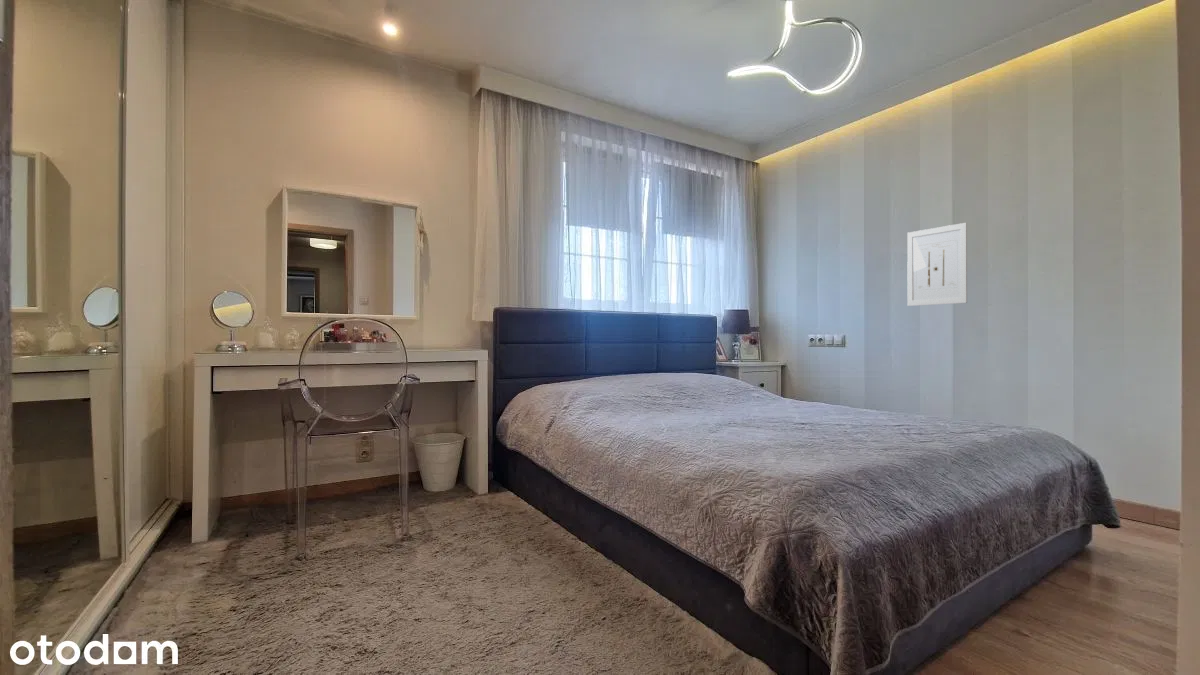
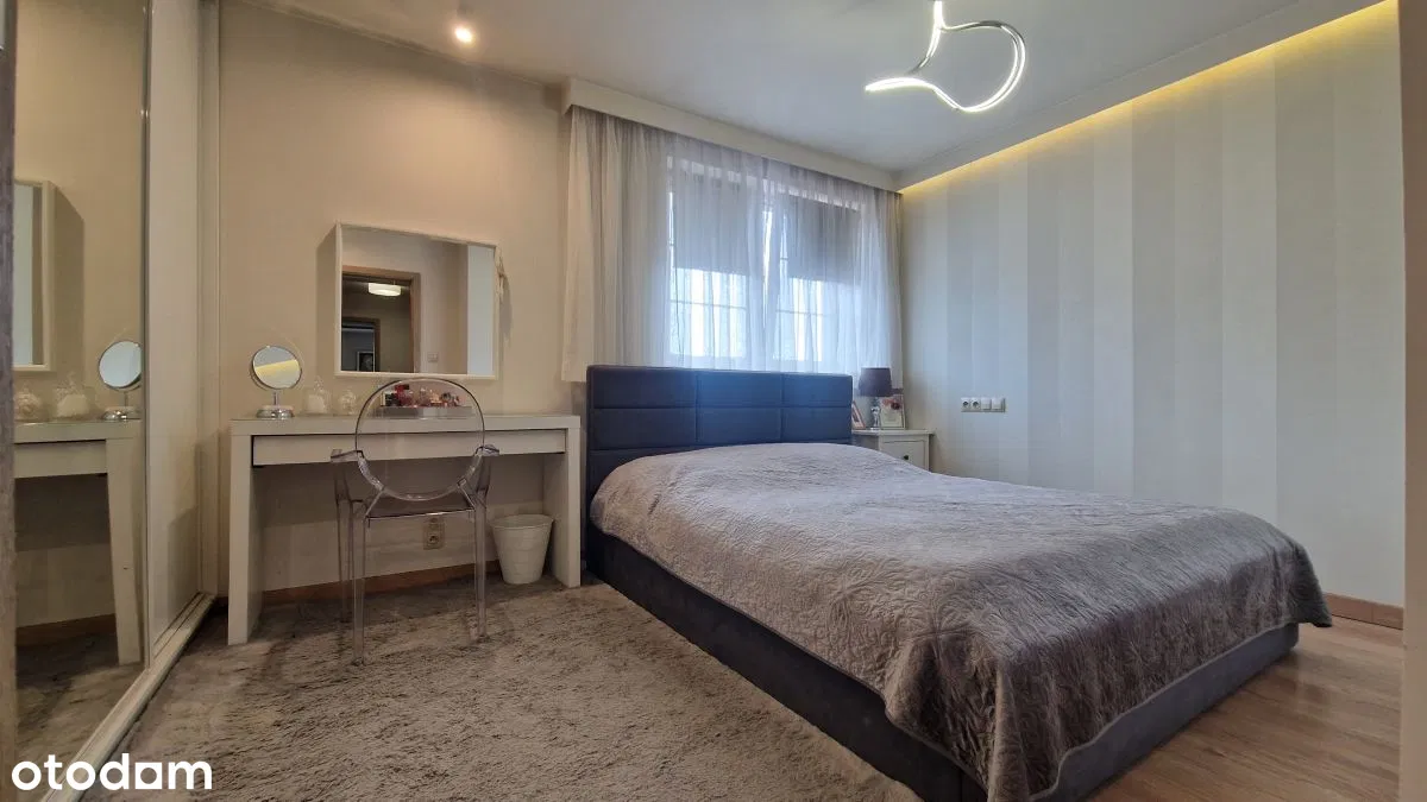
- wall art [906,222,968,307]
